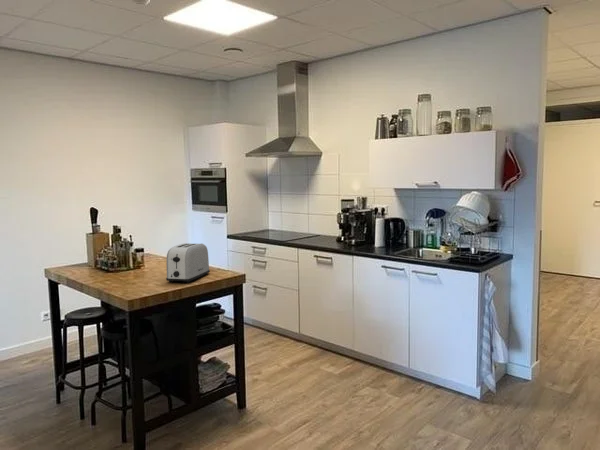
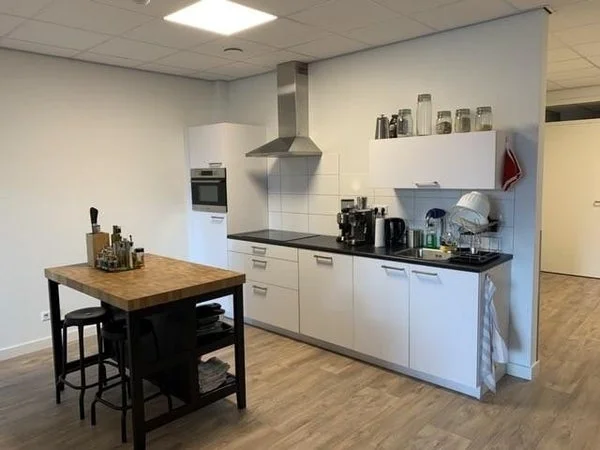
- toaster [165,242,211,284]
